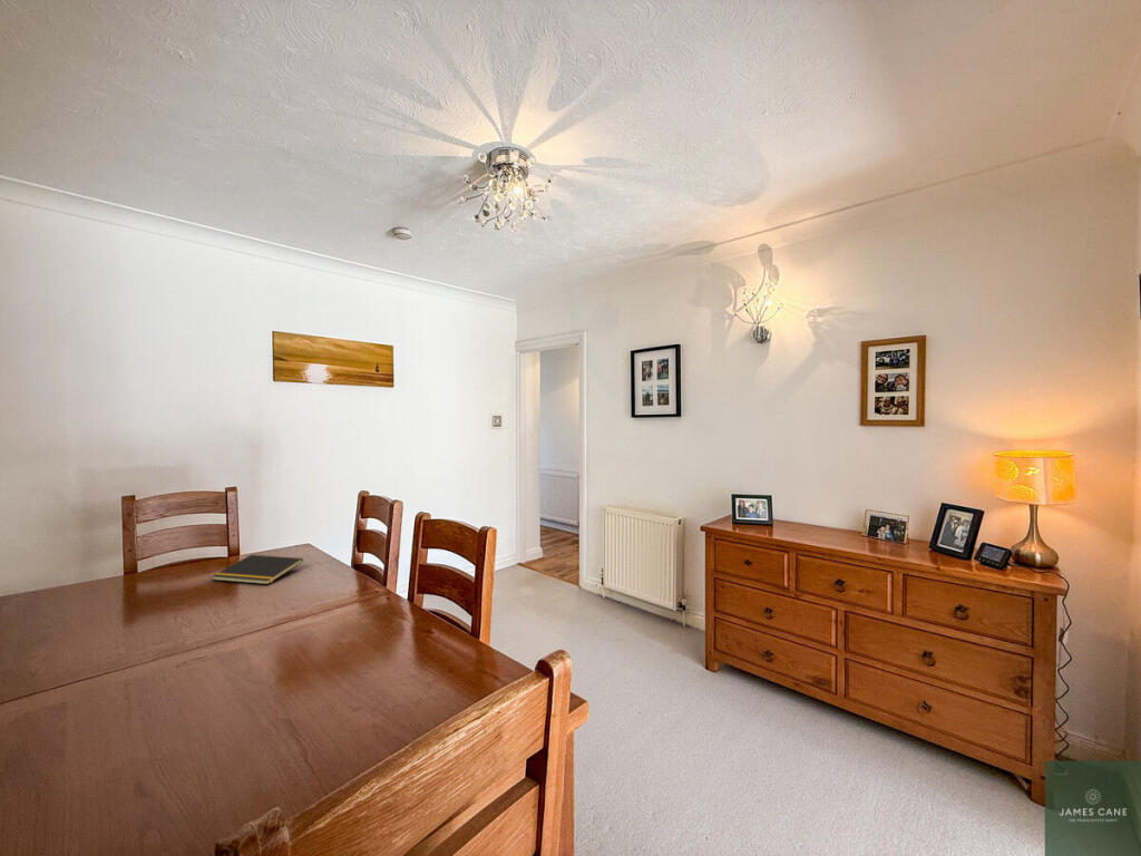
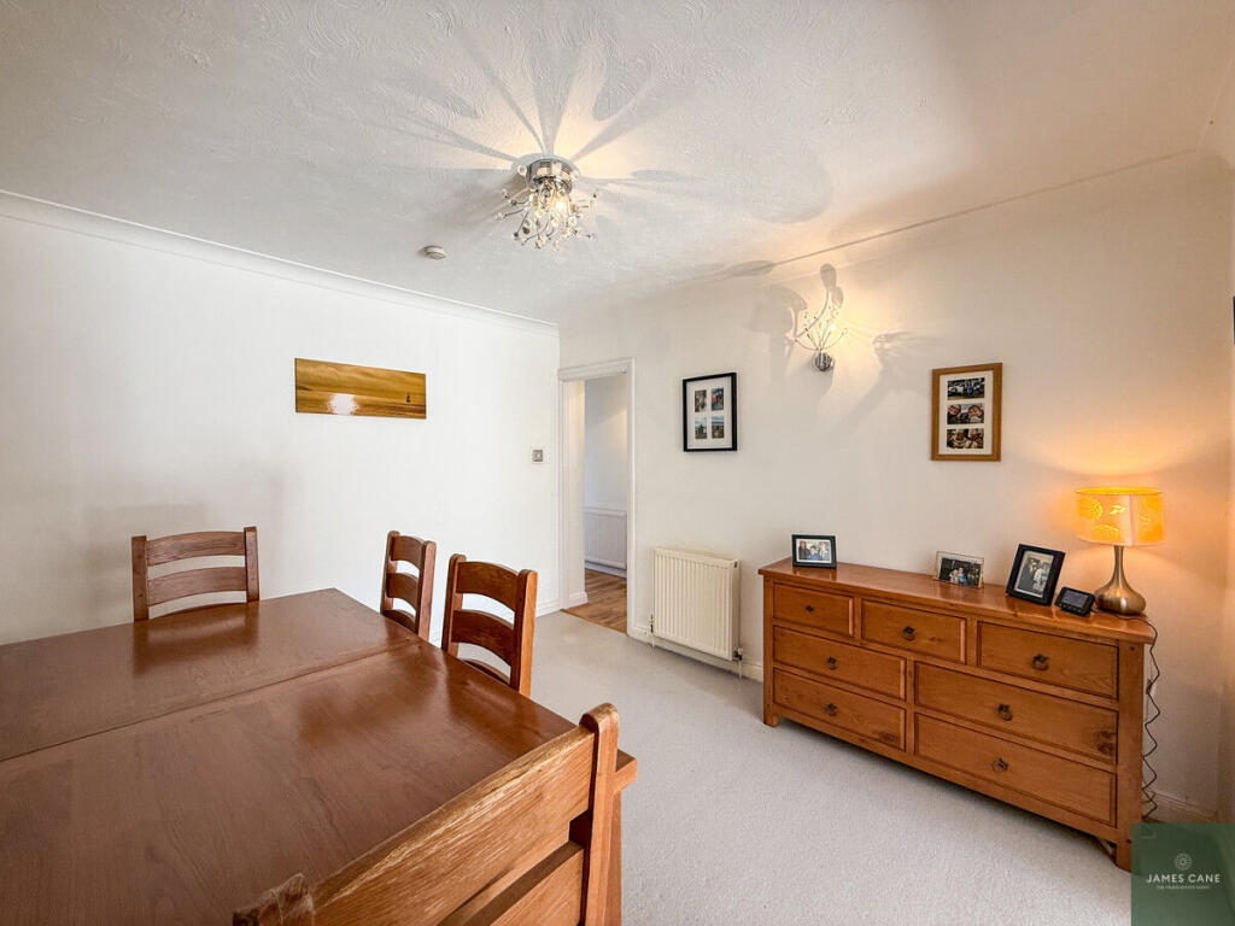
- notepad [212,554,304,585]
